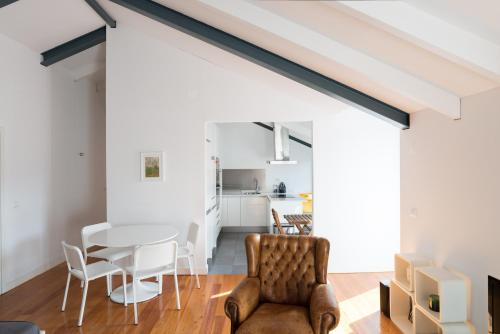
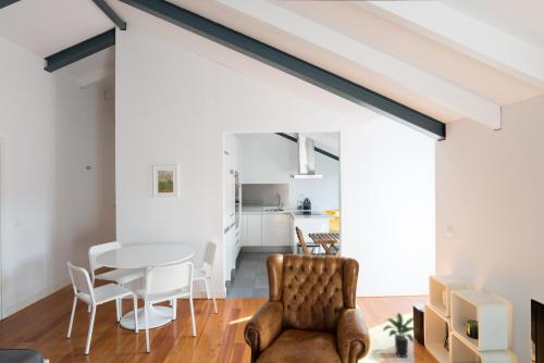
+ potted plant [382,312,421,359]
